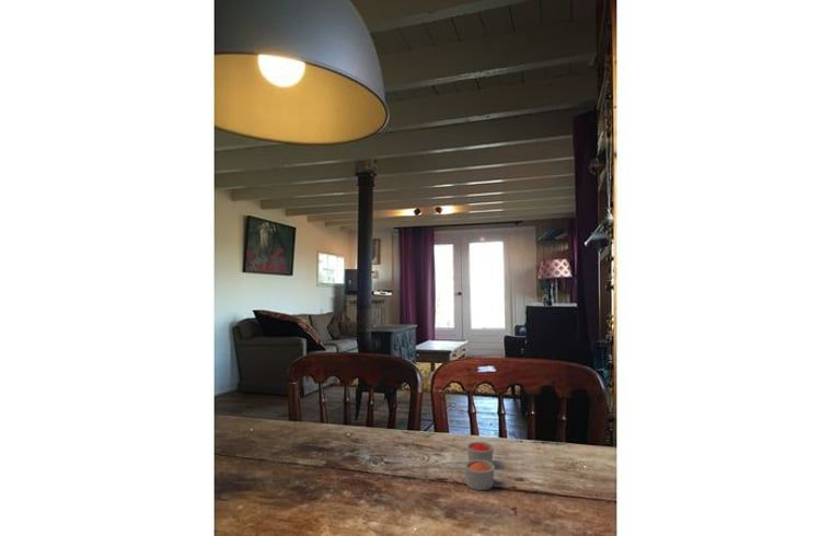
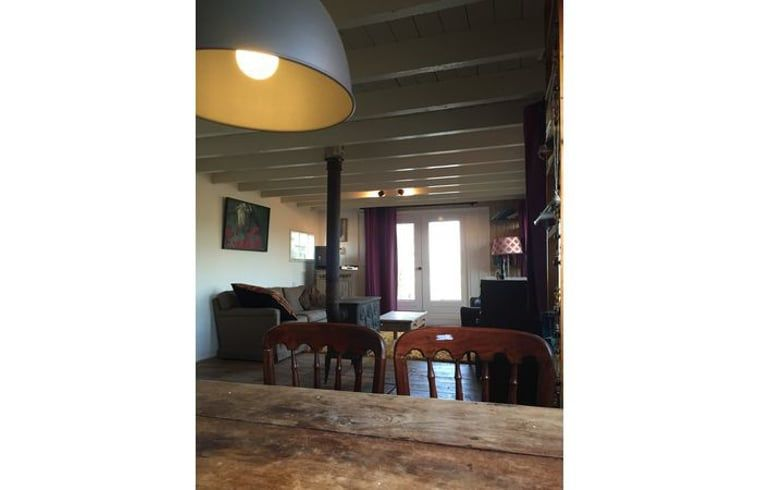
- candle [463,441,496,491]
